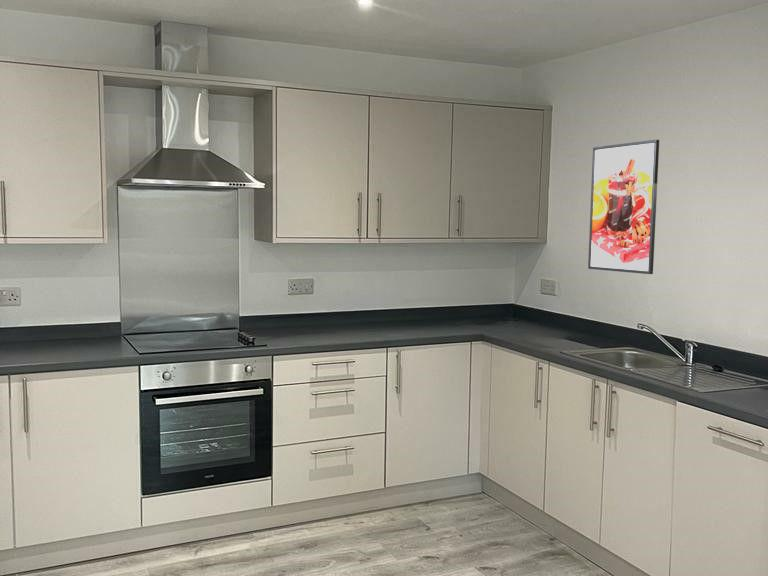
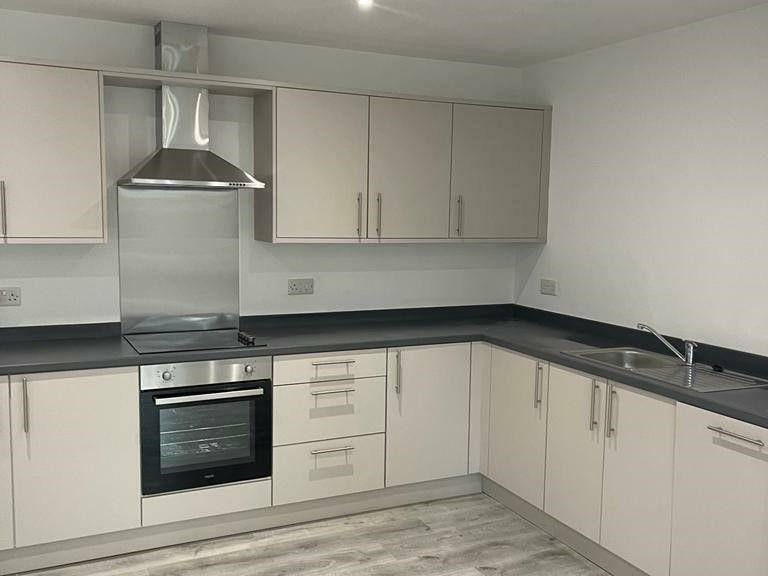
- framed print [587,139,660,275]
